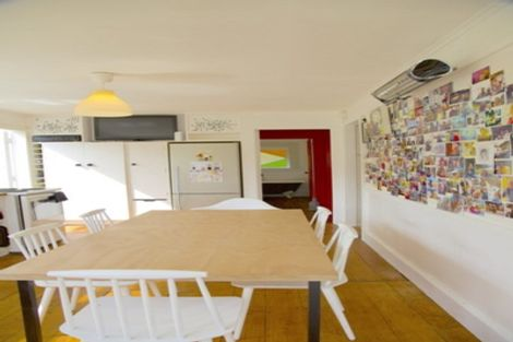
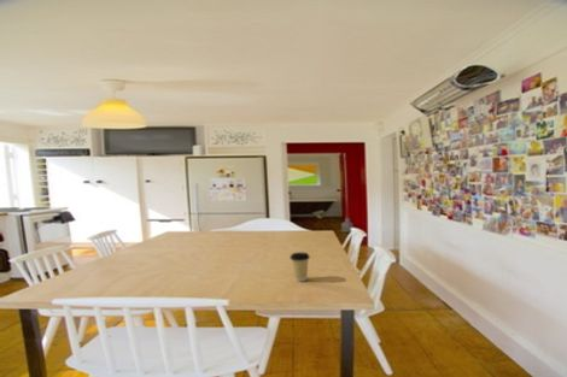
+ coffee cup [288,252,311,283]
